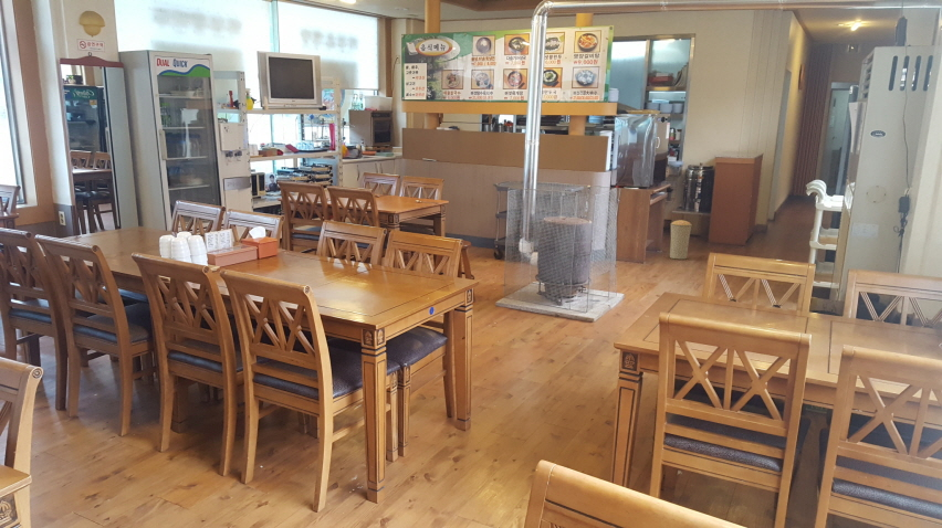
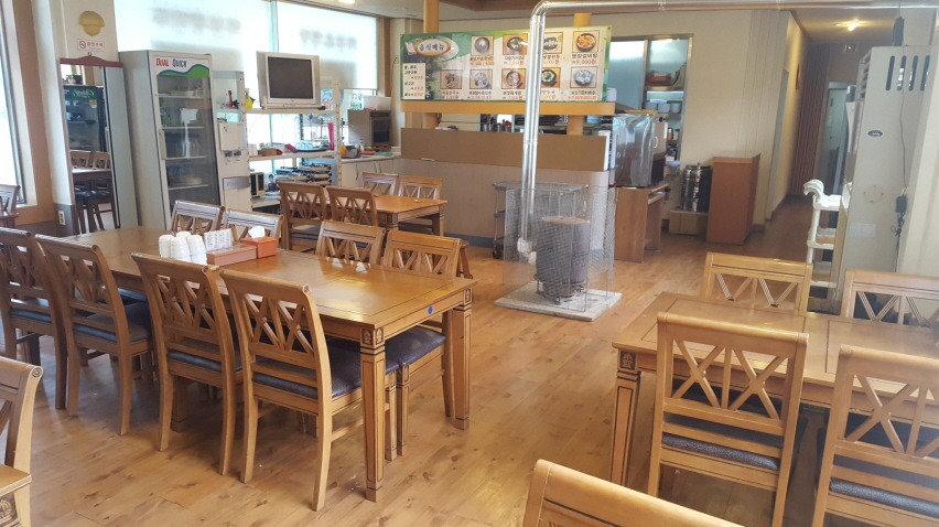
- trash can [669,219,693,261]
